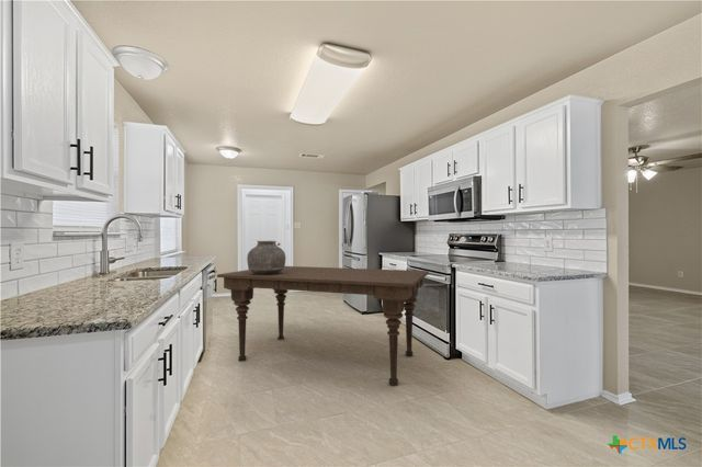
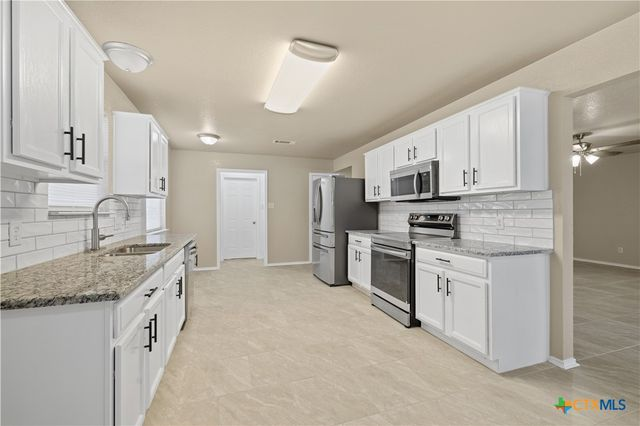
- ceramic pot [246,240,286,275]
- dining table [216,265,430,386]
